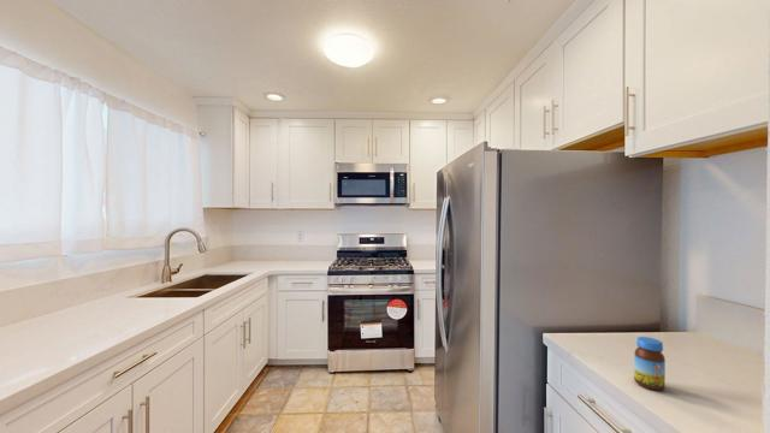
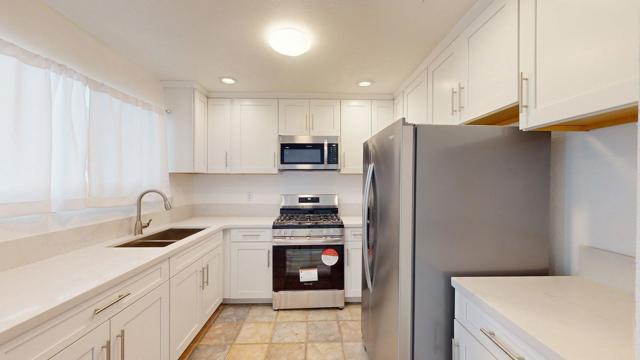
- jar [633,336,667,391]
